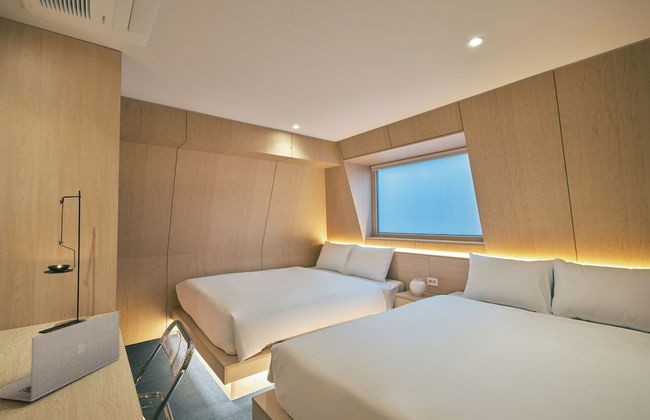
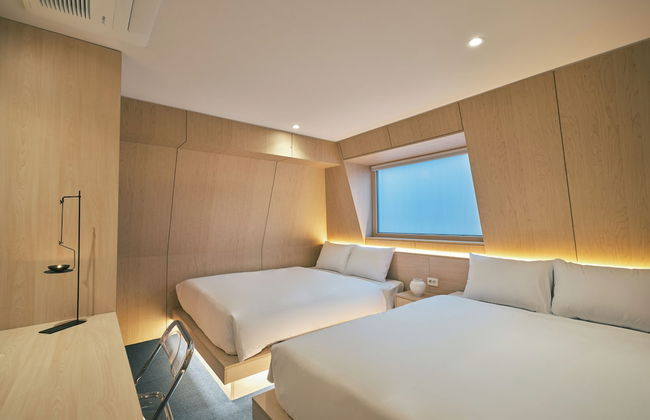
- laptop [0,310,120,402]
